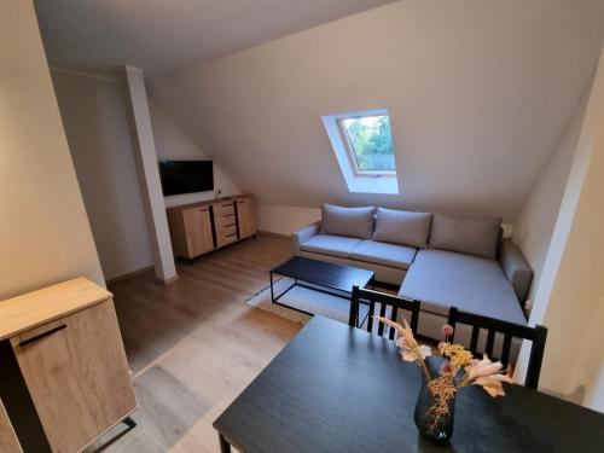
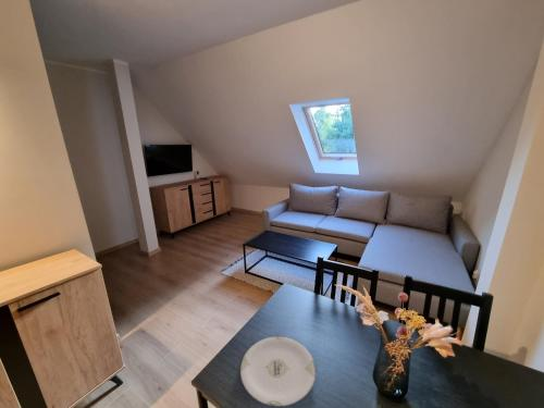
+ plate [239,335,317,407]
